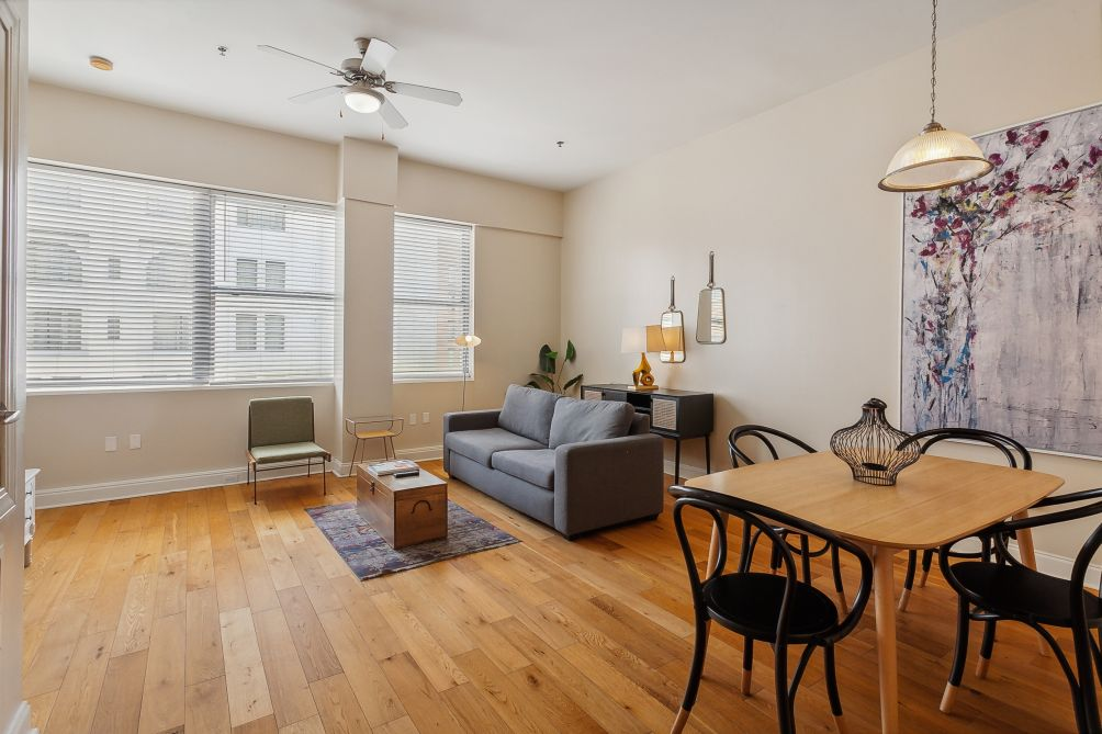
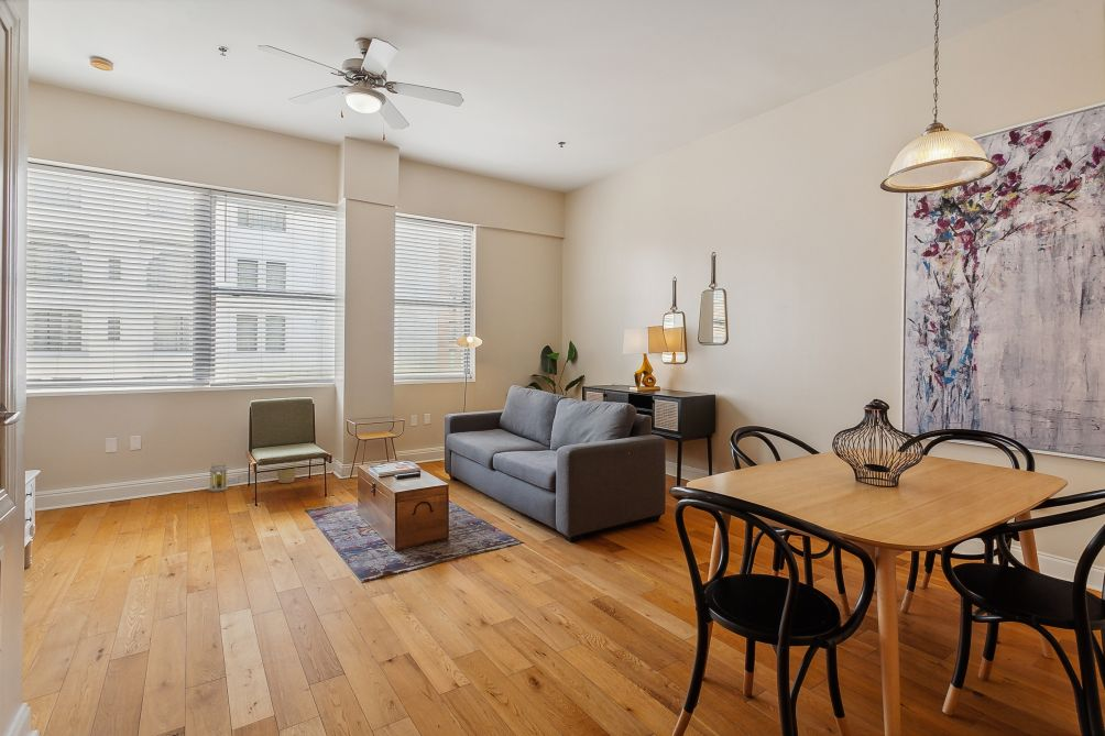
+ lantern [208,460,229,493]
+ potted plant [275,463,298,484]
